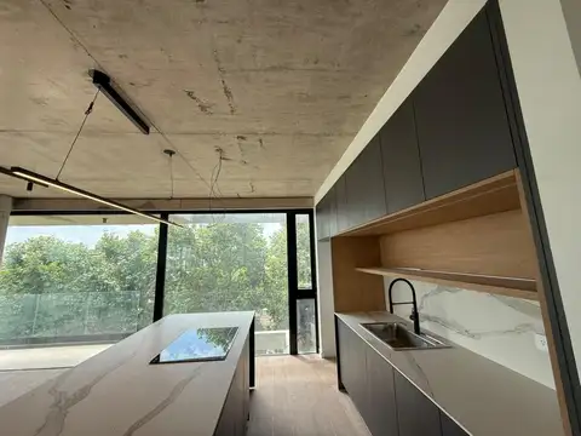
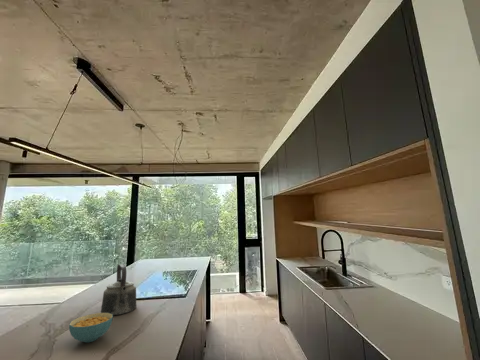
+ cereal bowl [68,312,114,343]
+ kettle [100,263,137,316]
